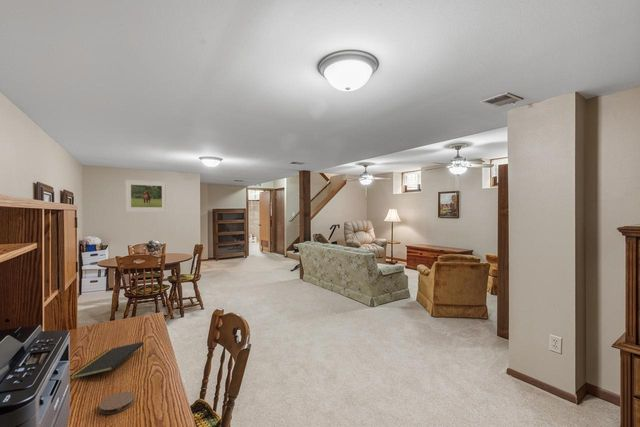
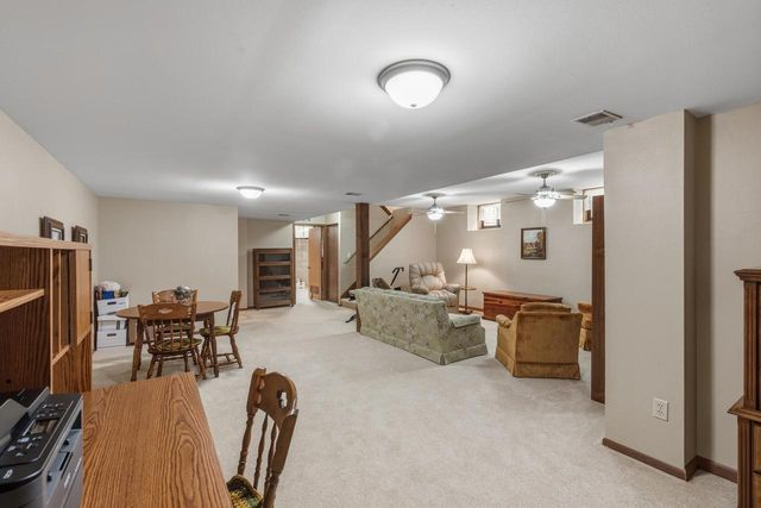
- notepad [69,341,145,381]
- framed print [124,179,168,213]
- coaster [98,391,136,415]
